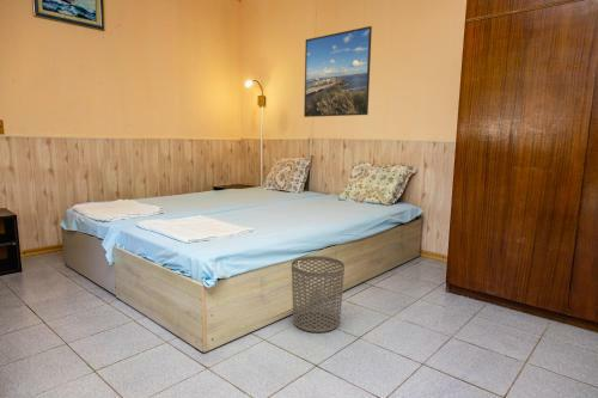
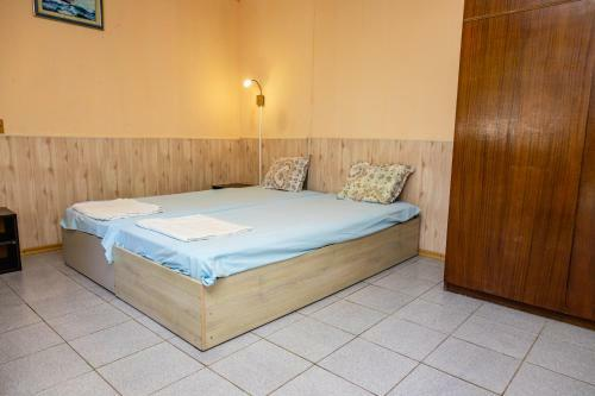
- waste bin [291,255,346,333]
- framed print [303,25,373,118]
